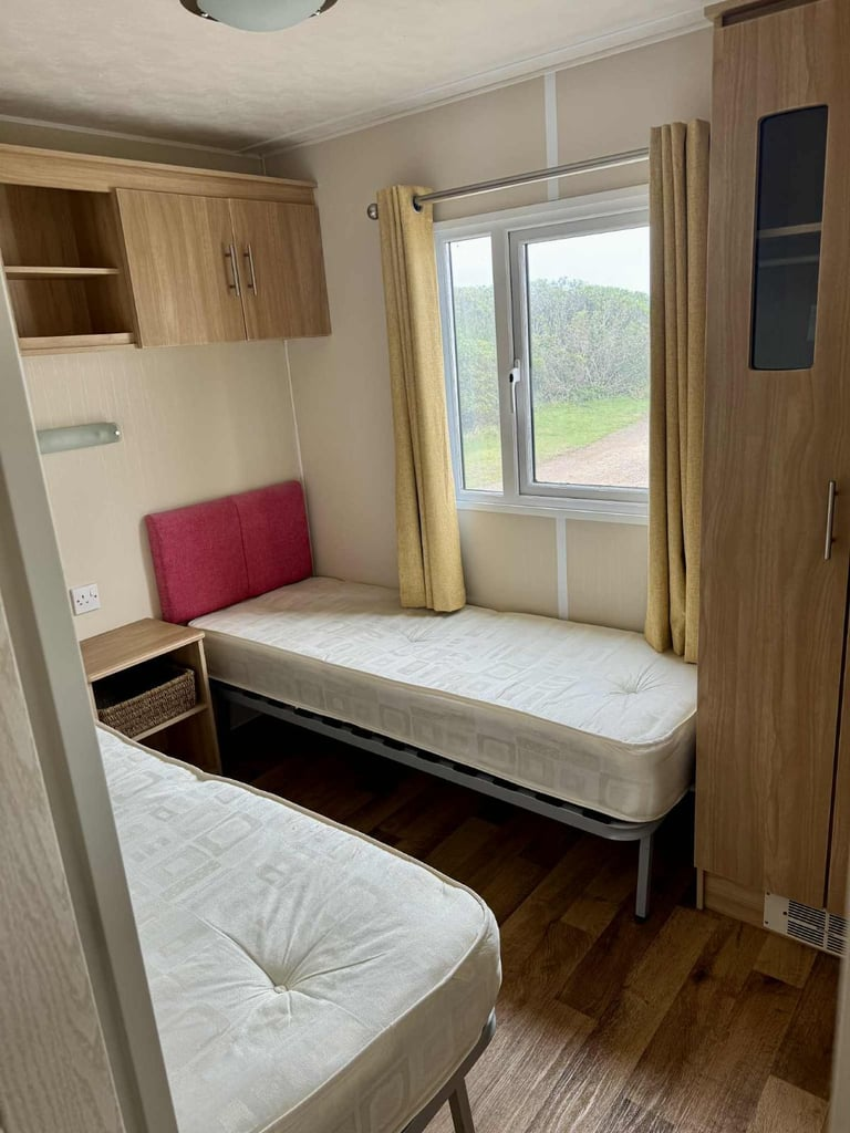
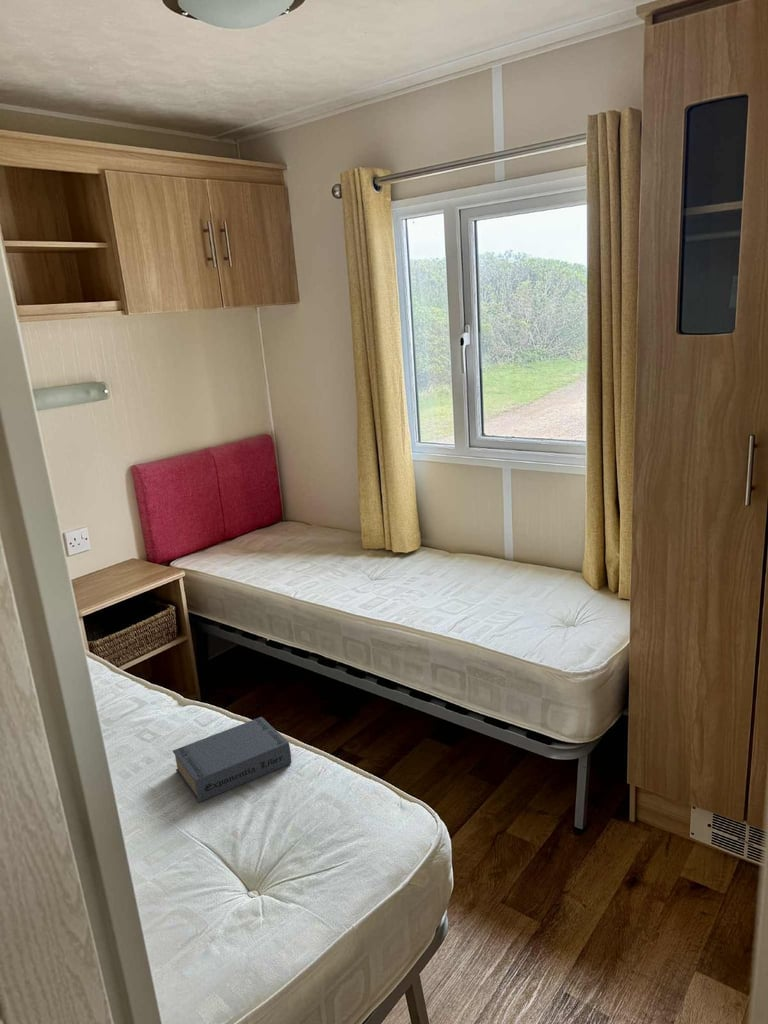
+ book [172,716,292,803]
